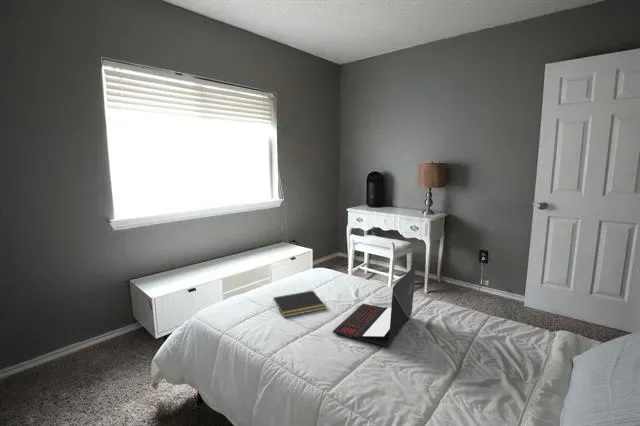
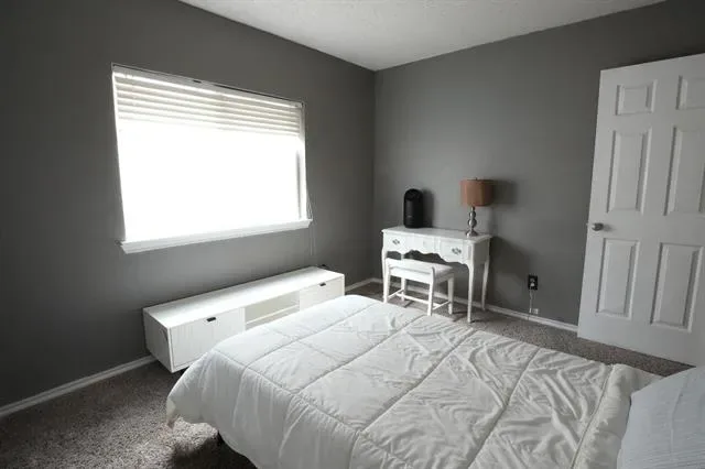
- laptop [332,264,417,348]
- notepad [272,290,327,318]
